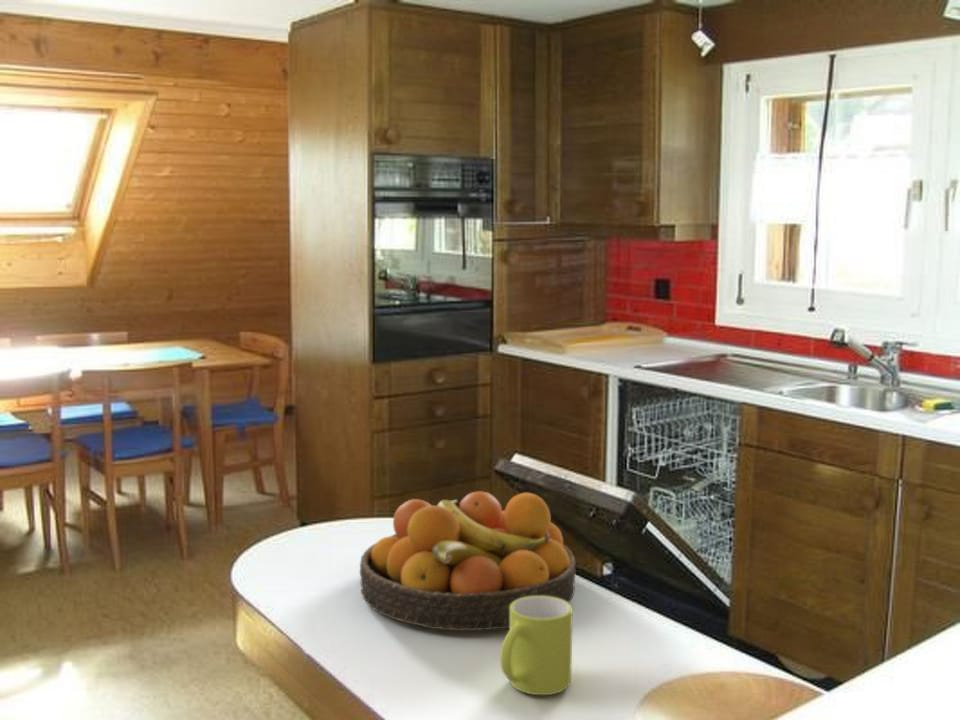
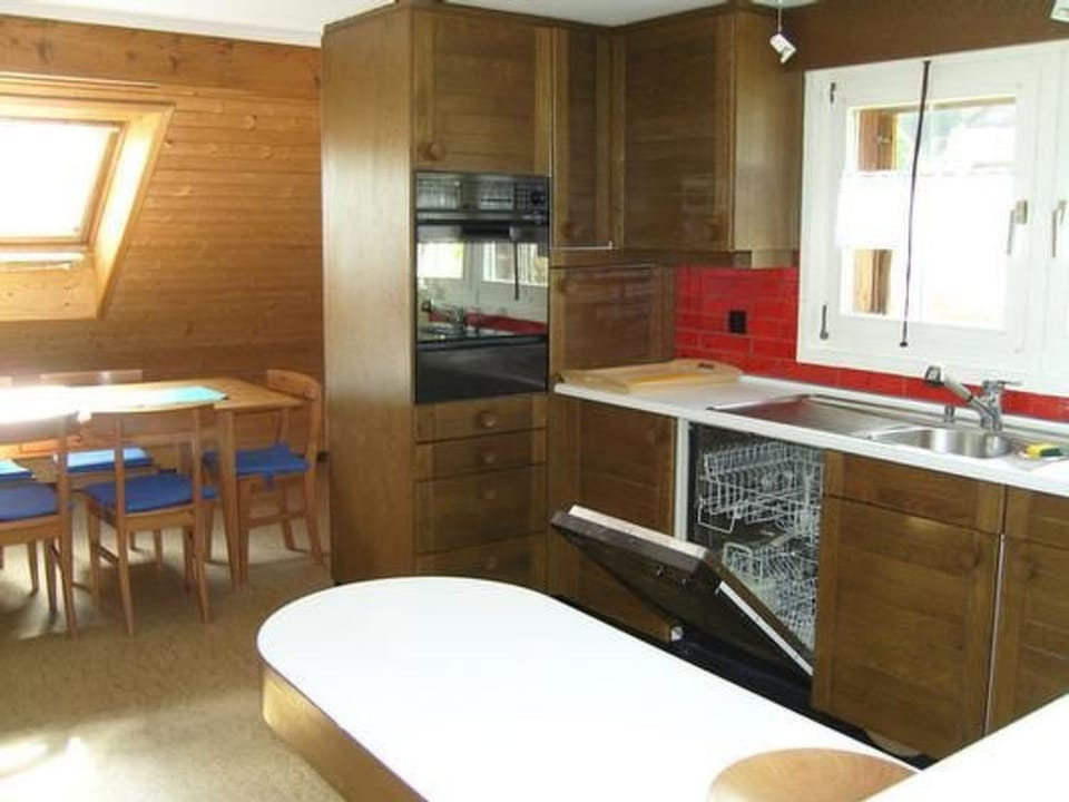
- fruit bowl [359,491,577,632]
- mug [499,596,573,696]
